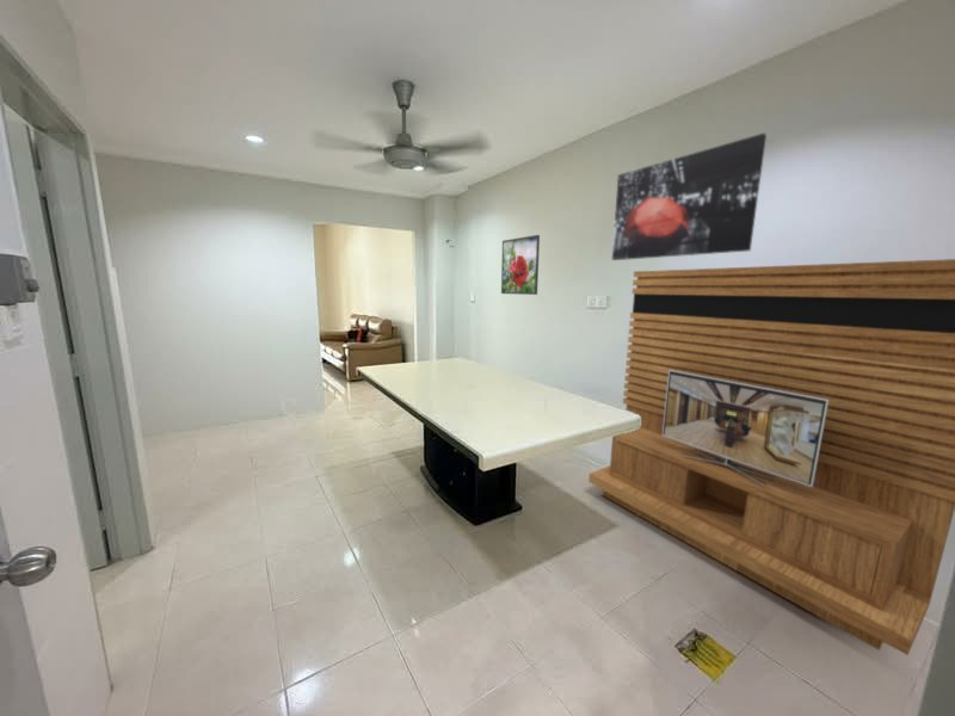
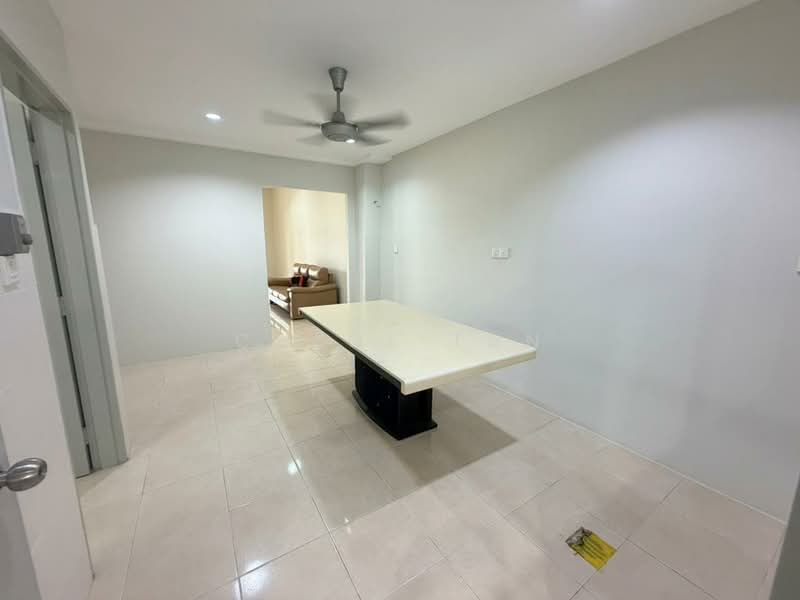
- wall art [611,132,768,261]
- tv stand [587,258,955,656]
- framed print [500,234,541,296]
